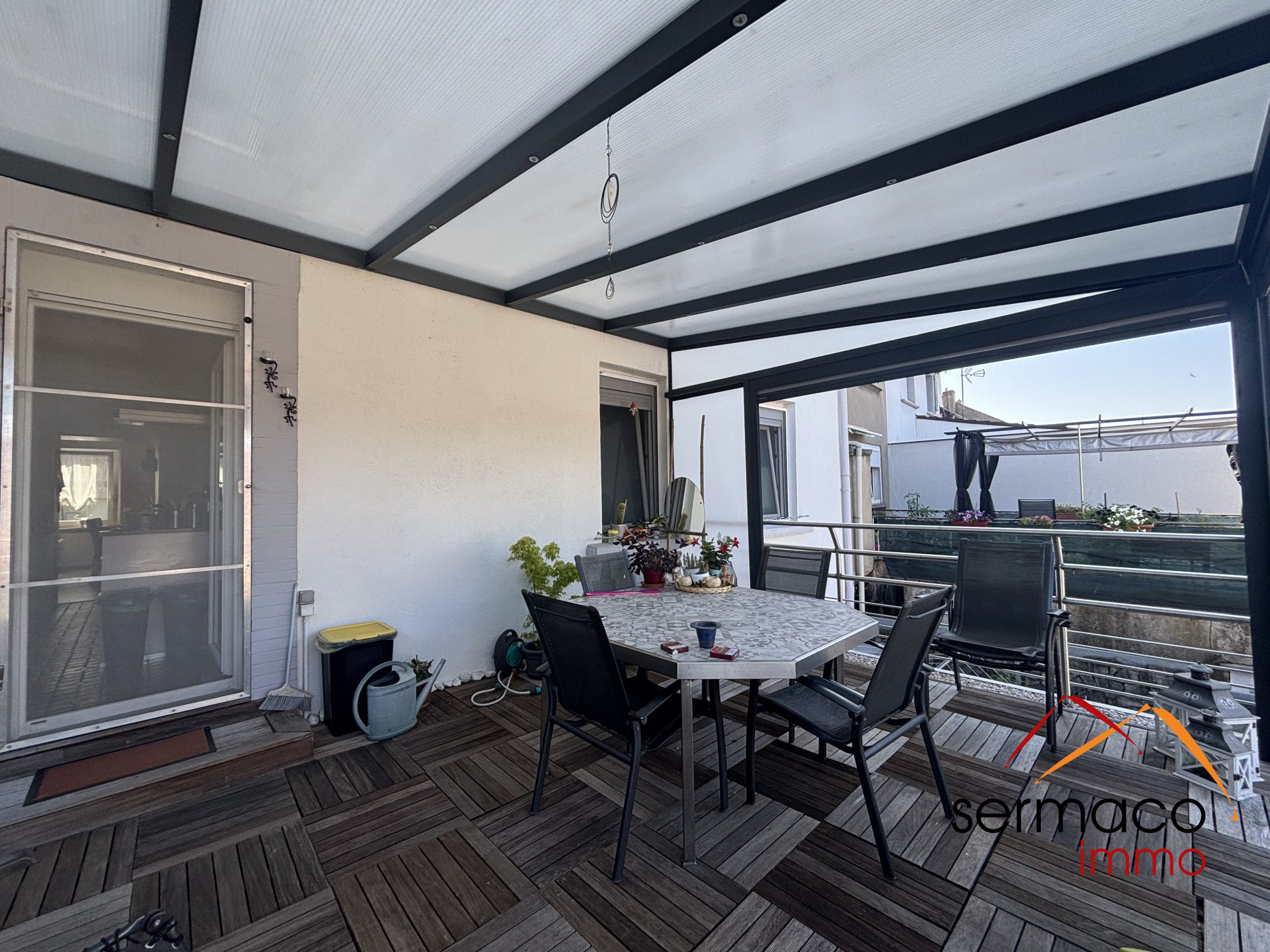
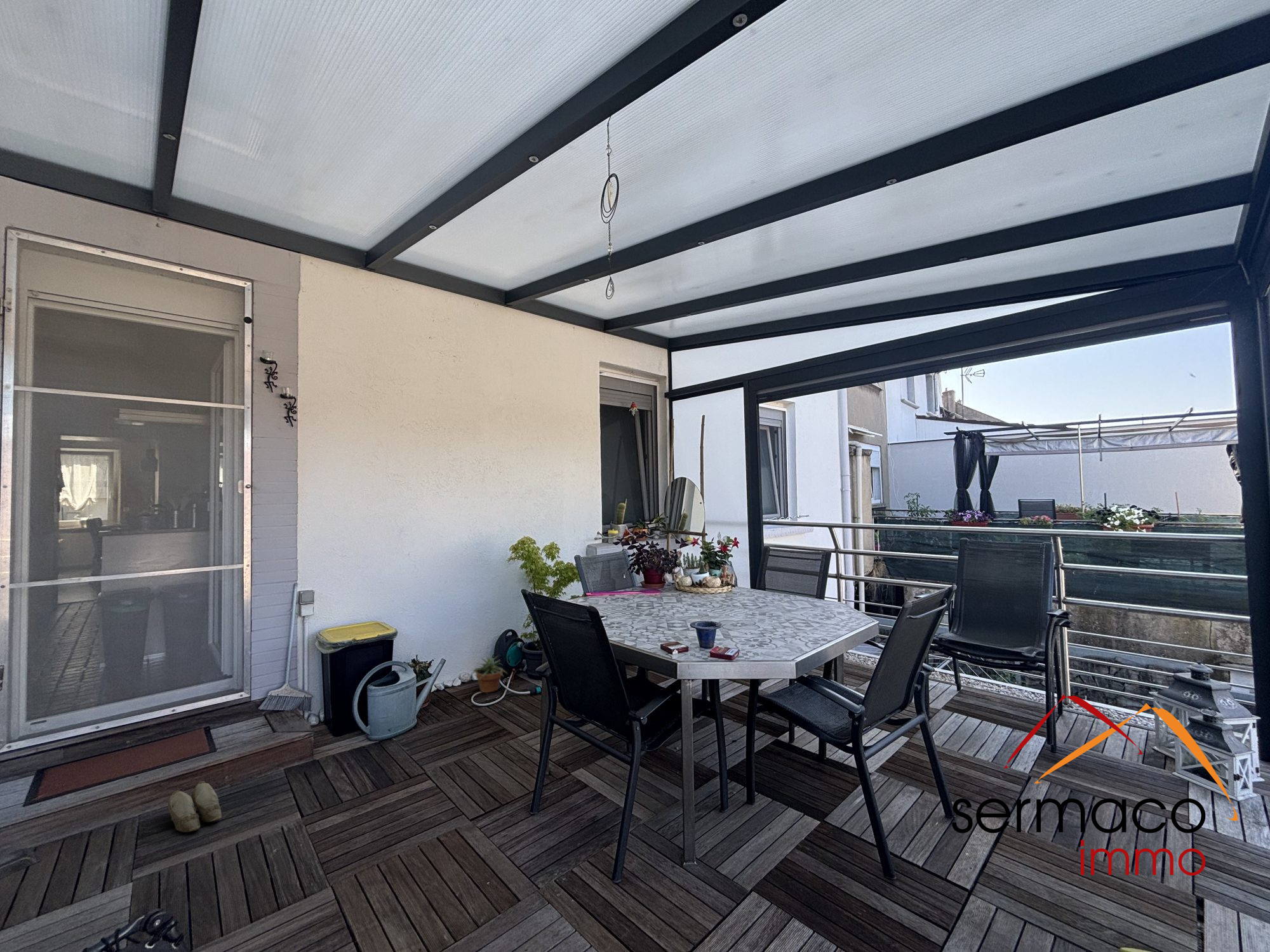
+ potted plant [471,651,509,694]
+ slippers [167,781,222,833]
